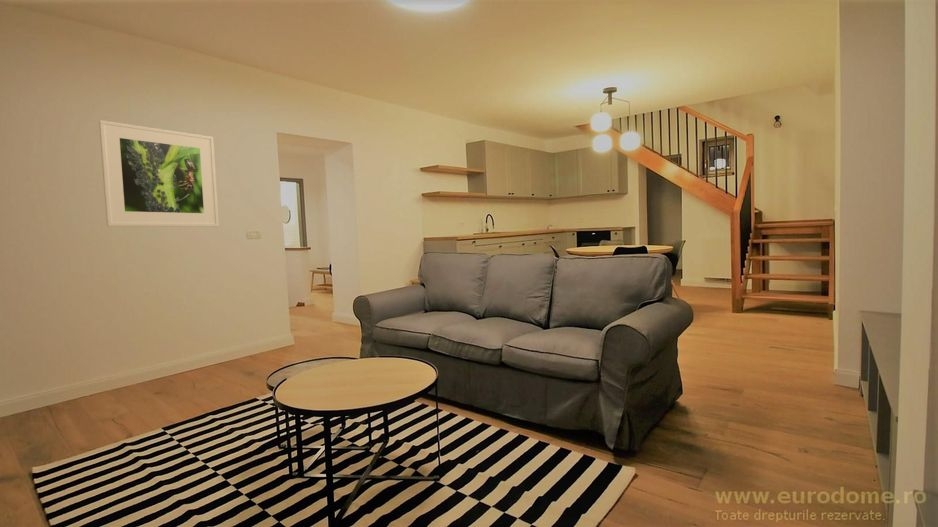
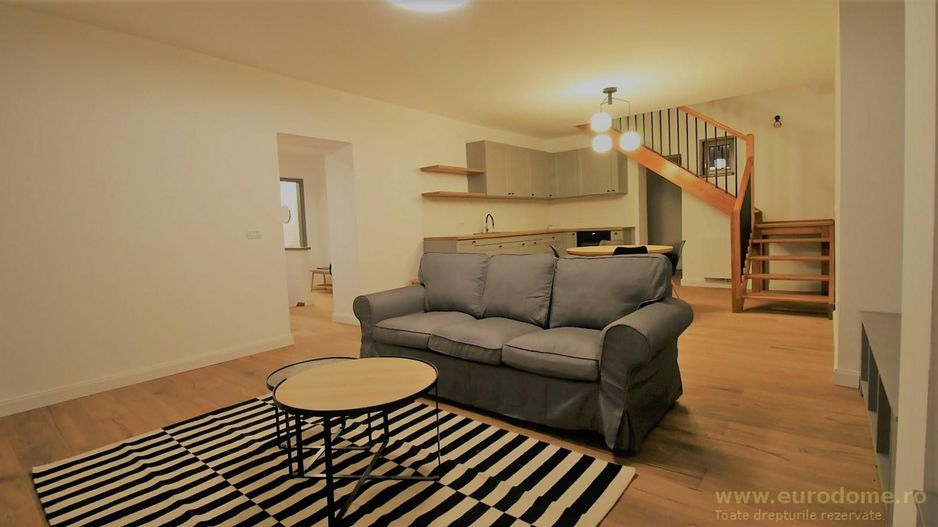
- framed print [98,119,220,228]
